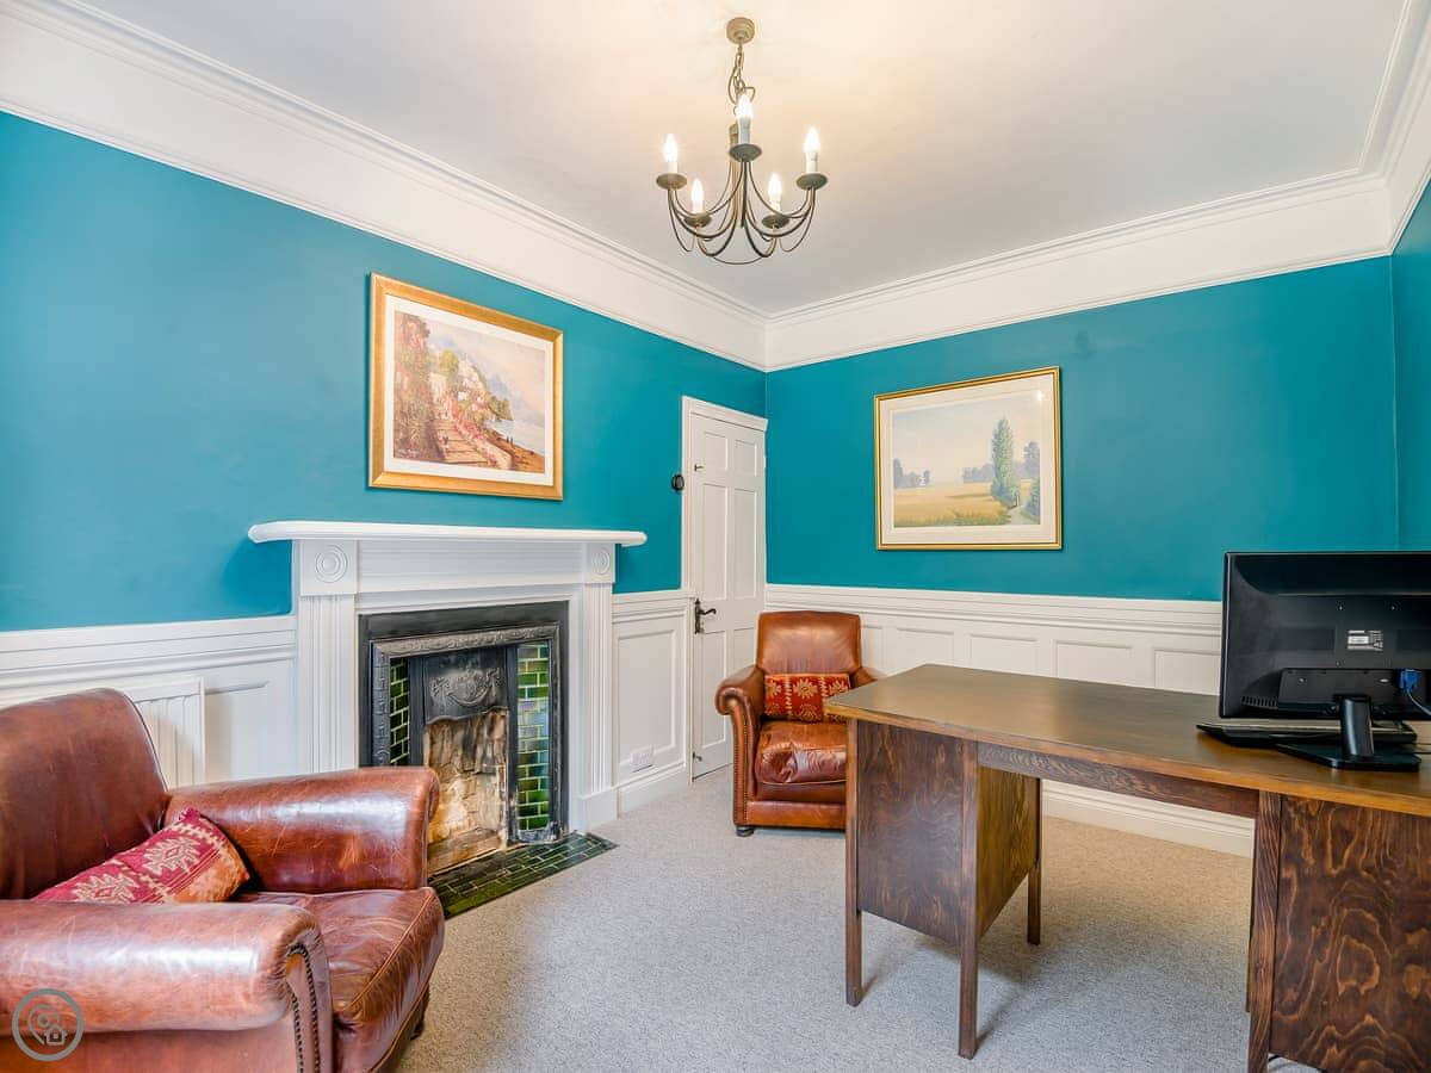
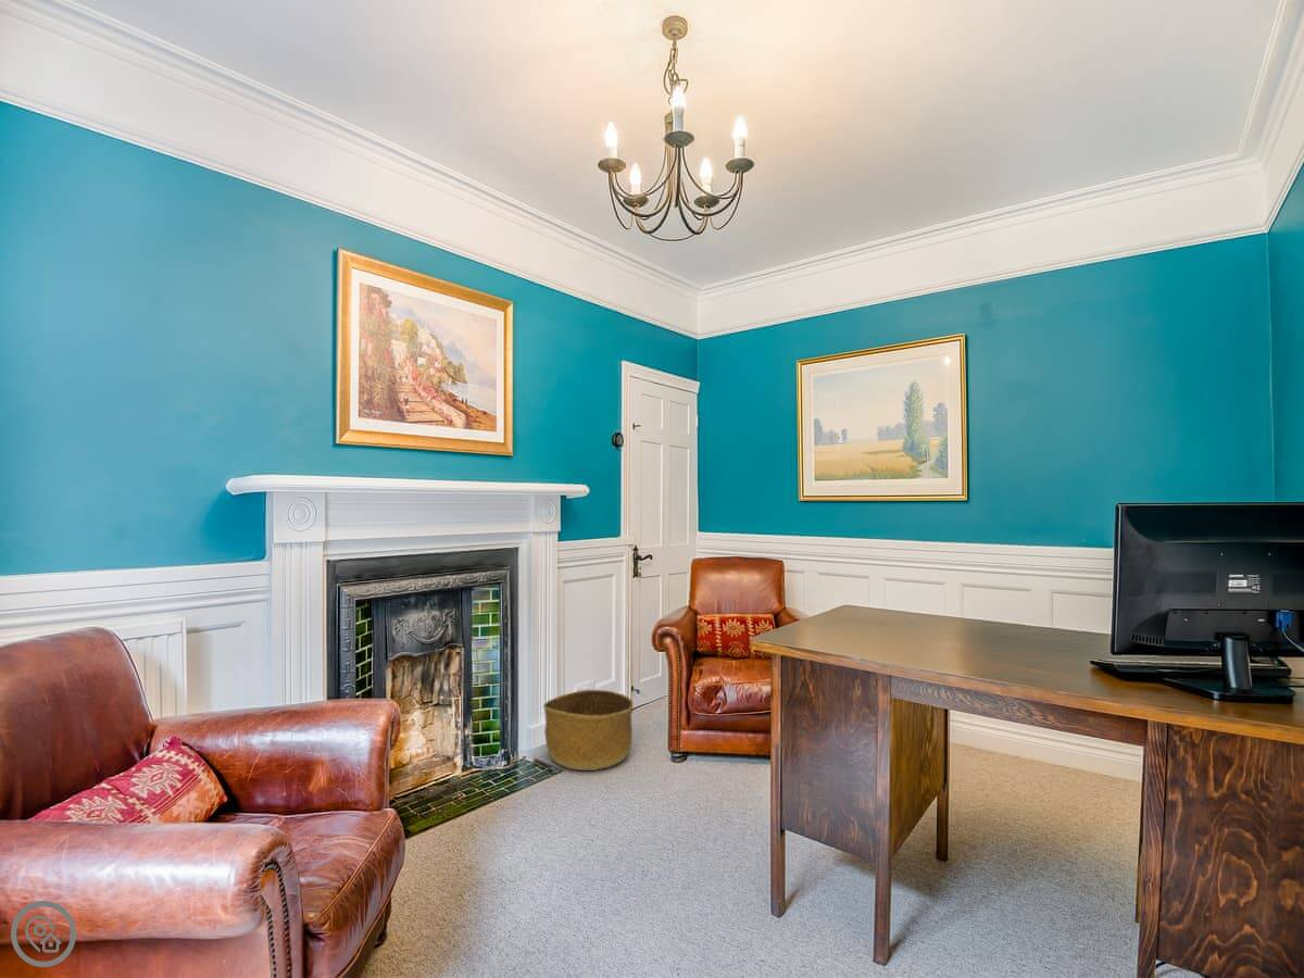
+ basket [542,689,634,772]
